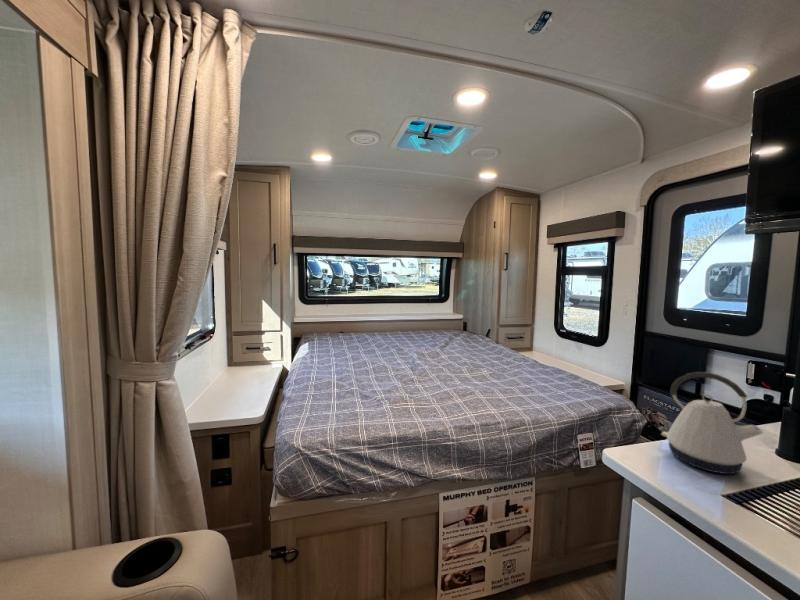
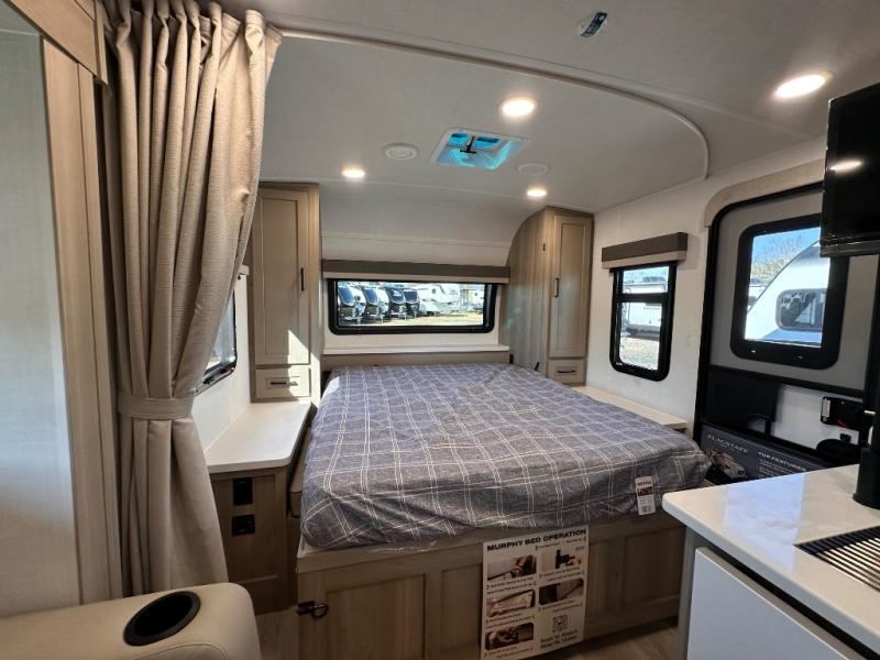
- kettle [660,371,765,475]
